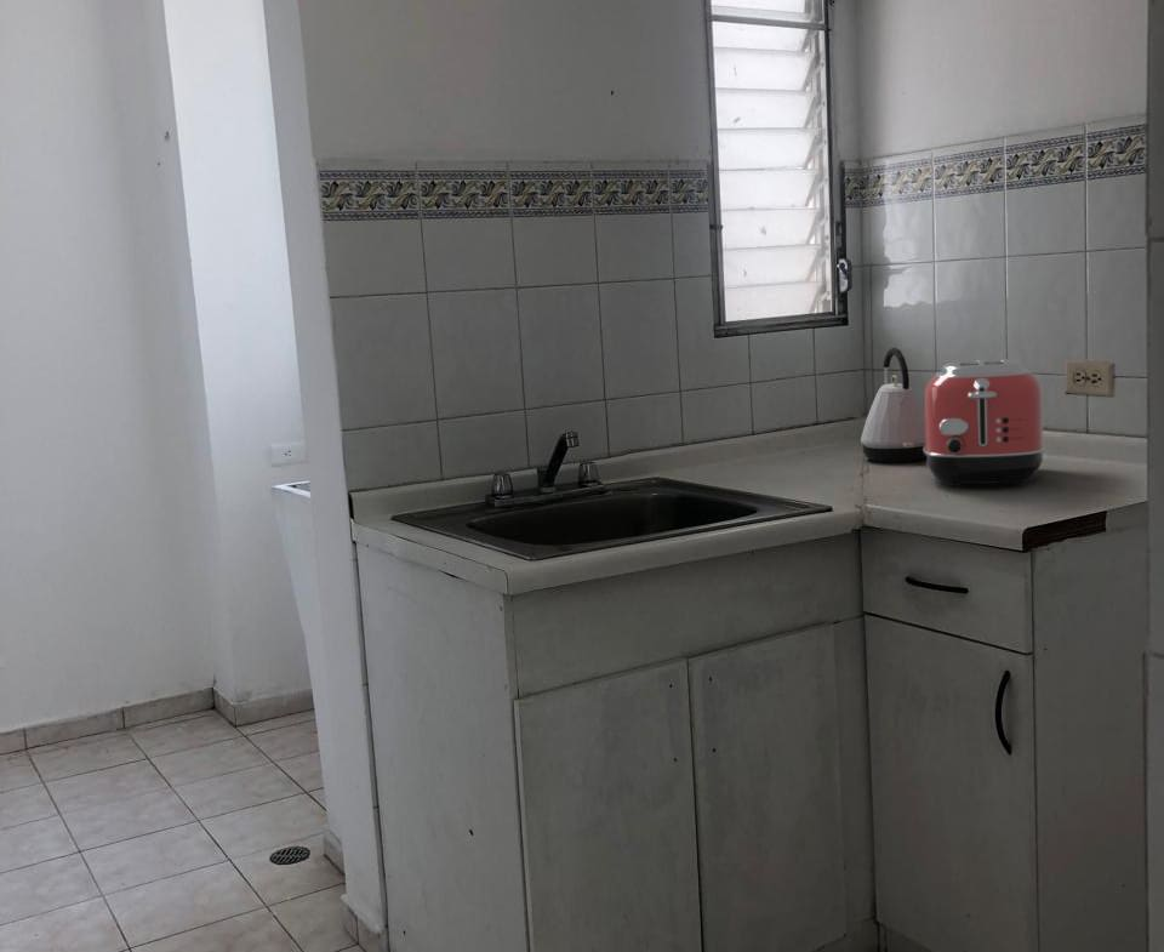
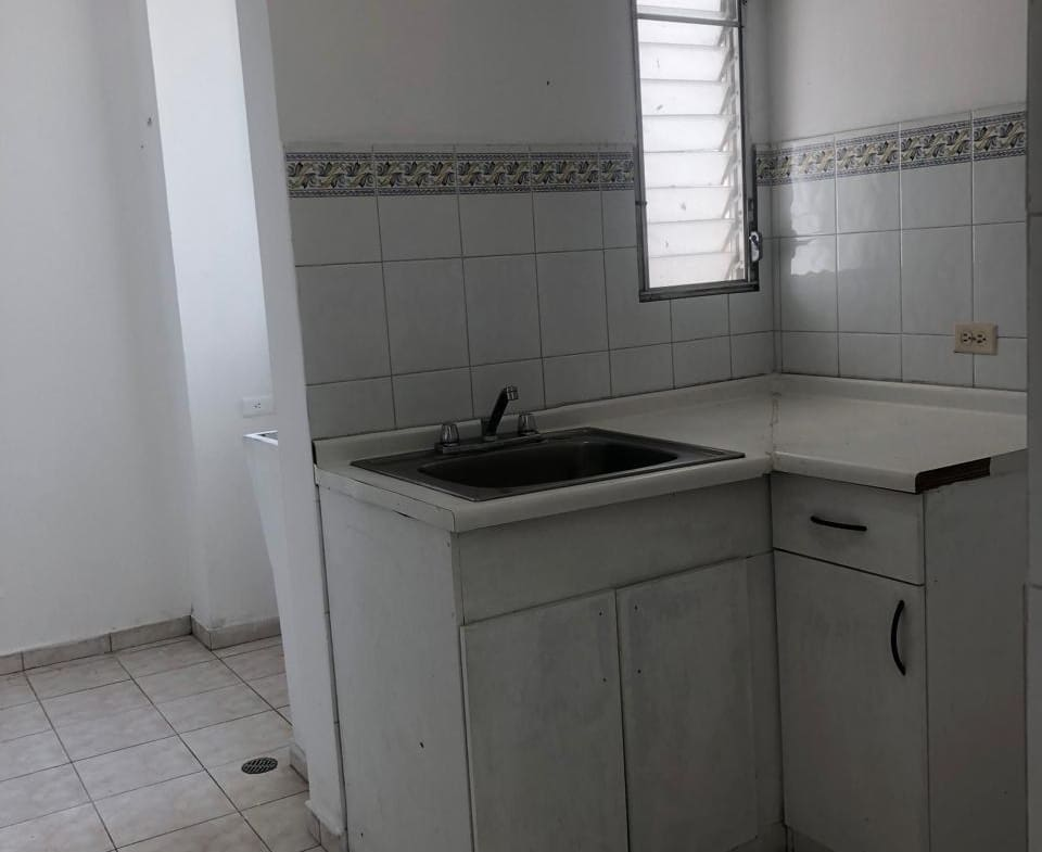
- toaster [923,358,1046,488]
- kettle [860,347,926,463]
